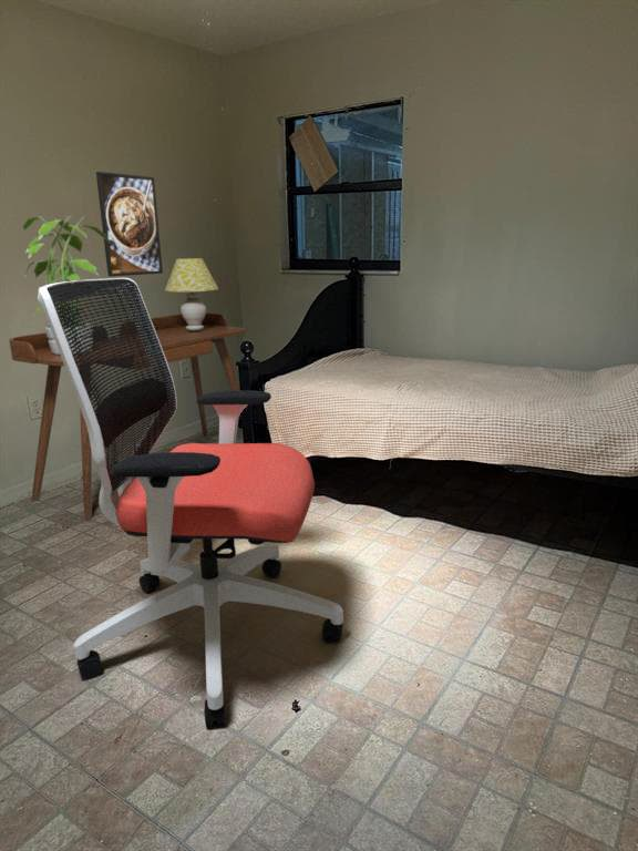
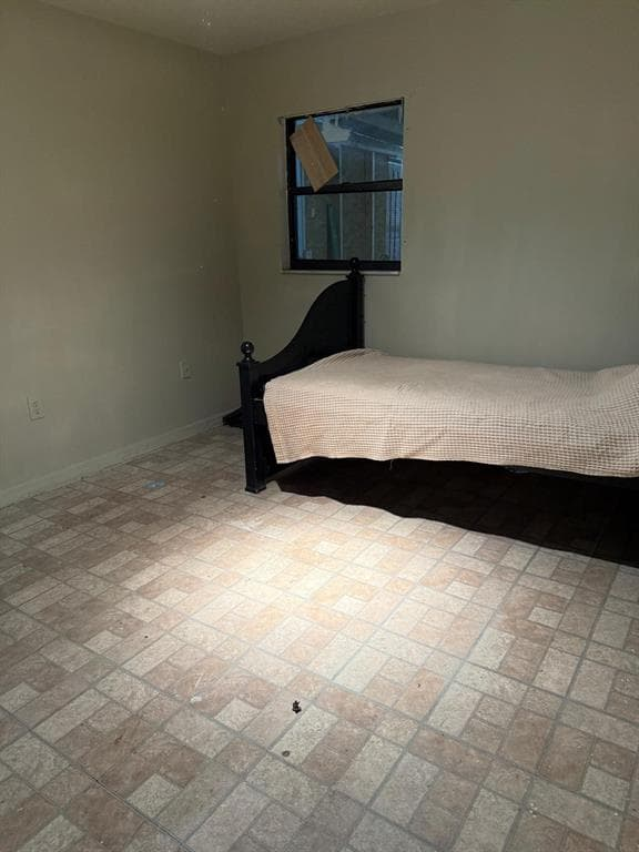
- office chair [37,277,344,727]
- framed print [95,171,164,277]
- potted plant [21,214,111,355]
- table lamp [164,257,219,331]
- desk [8,311,246,522]
